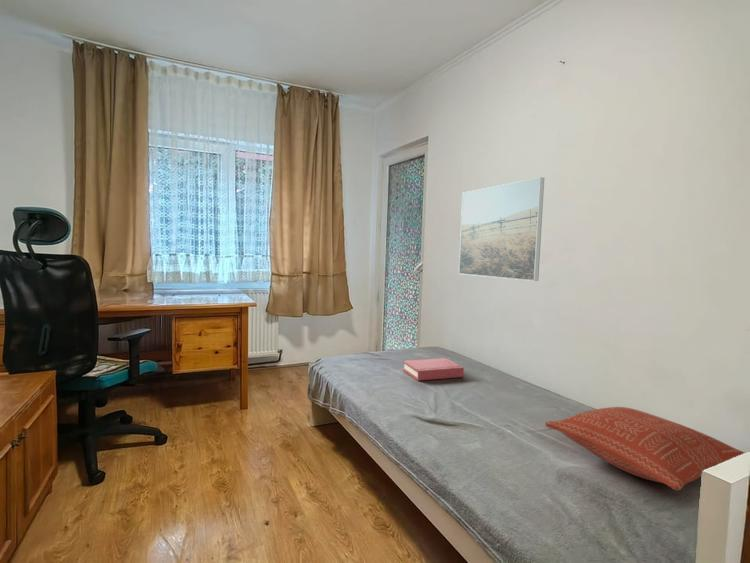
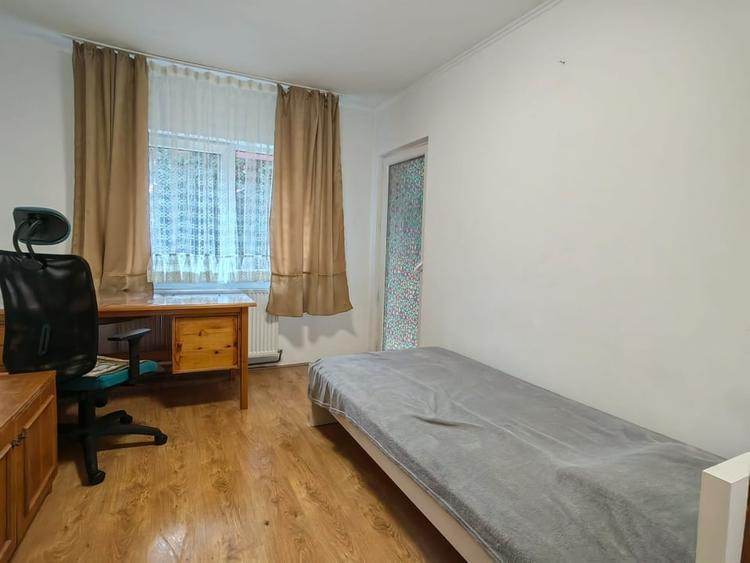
- pillow [544,406,746,491]
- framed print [458,176,545,282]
- hardback book [402,357,465,382]
